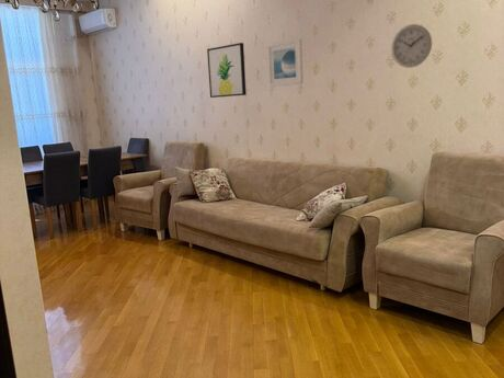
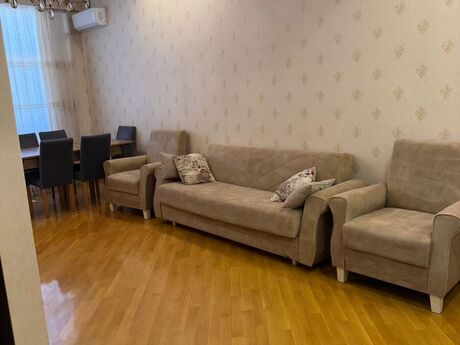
- wall clock [390,23,433,69]
- wall art [206,42,247,99]
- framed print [266,38,303,88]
